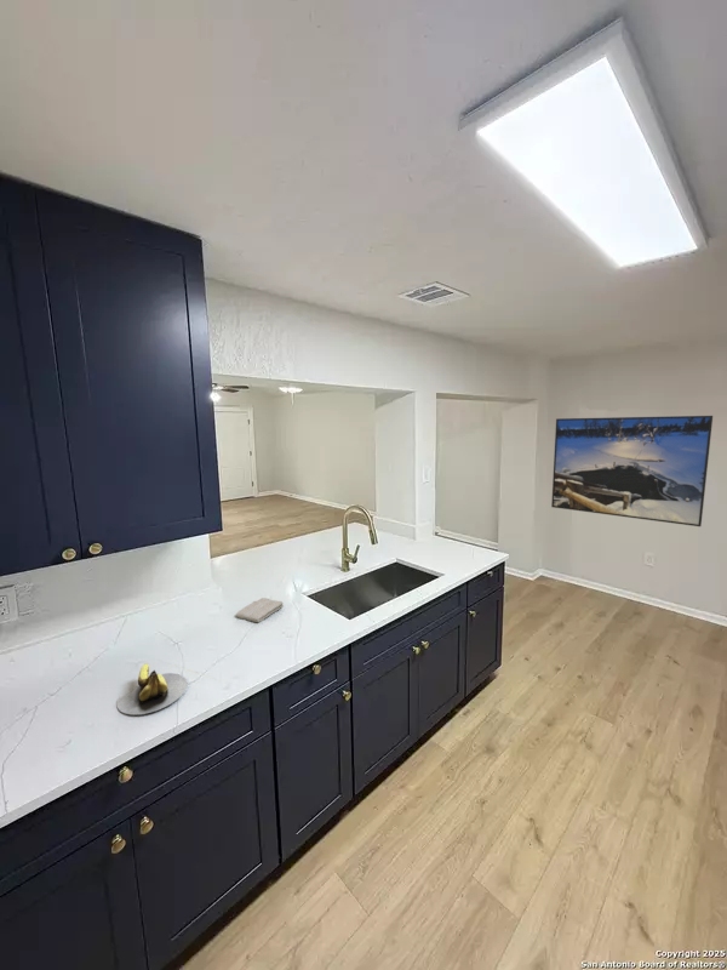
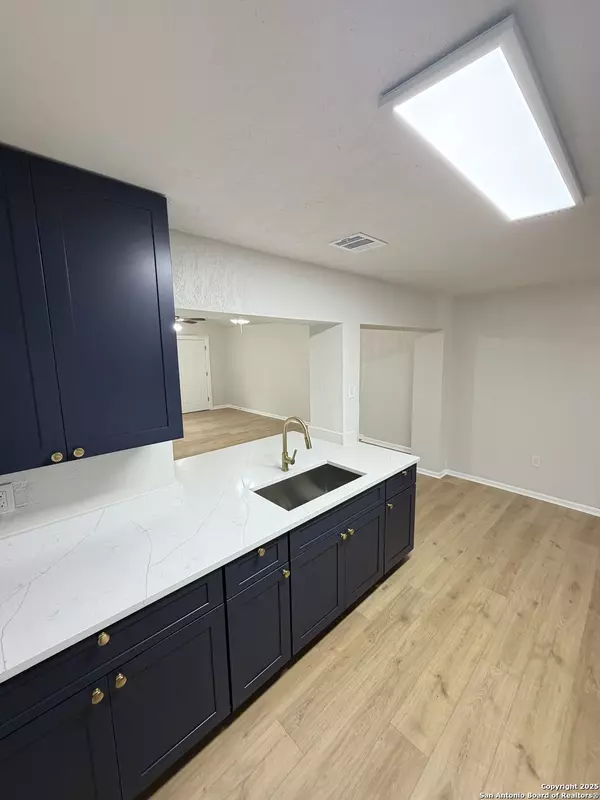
- washcloth [235,597,285,623]
- banana [115,662,188,715]
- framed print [550,415,714,527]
